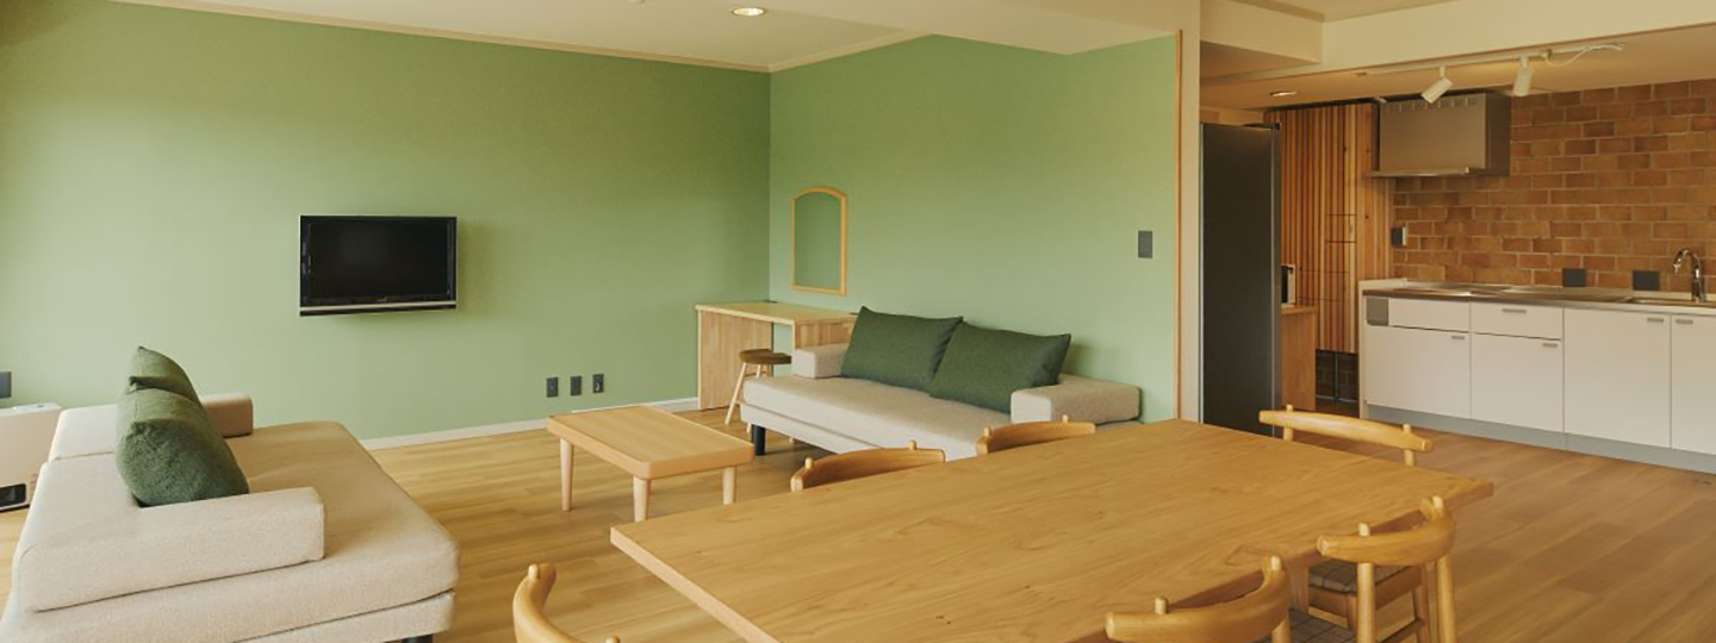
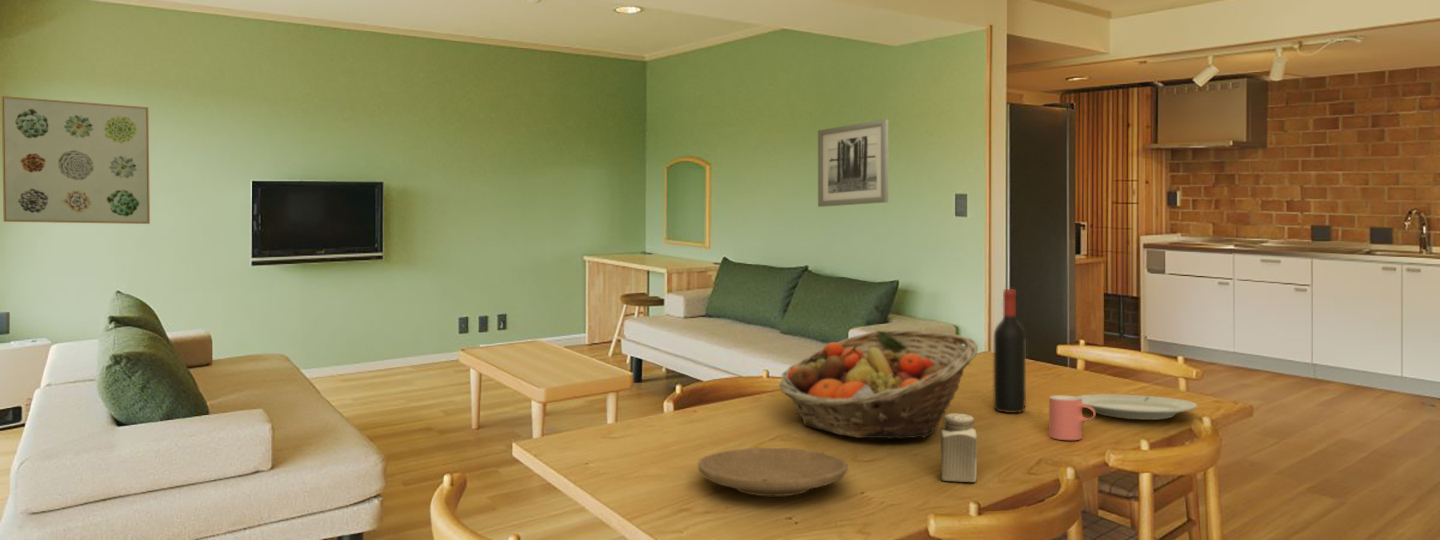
+ plate [697,447,849,497]
+ fruit basket [778,329,979,440]
+ wall art [817,118,889,208]
+ wall art [1,95,151,225]
+ chinaware [1076,393,1198,420]
+ salt shaker [940,412,978,483]
+ wine bottle [993,288,1027,414]
+ cup [1048,395,1097,441]
